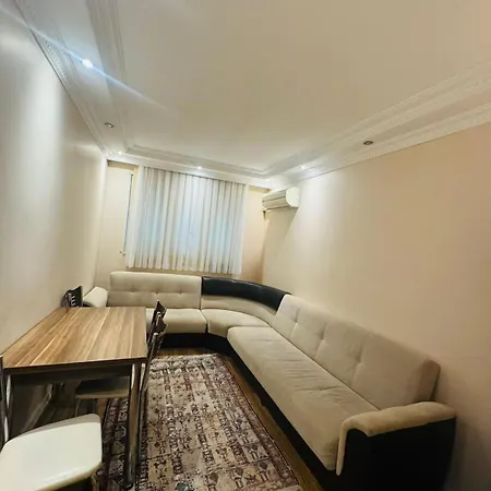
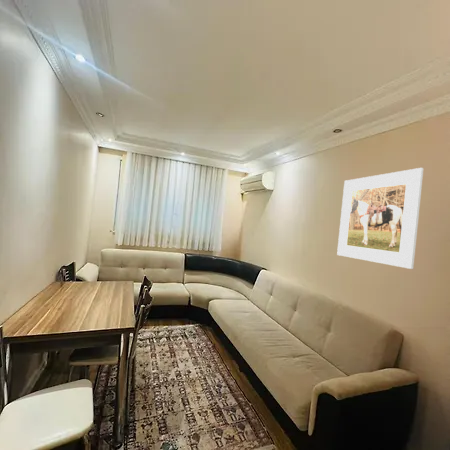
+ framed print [336,167,424,270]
